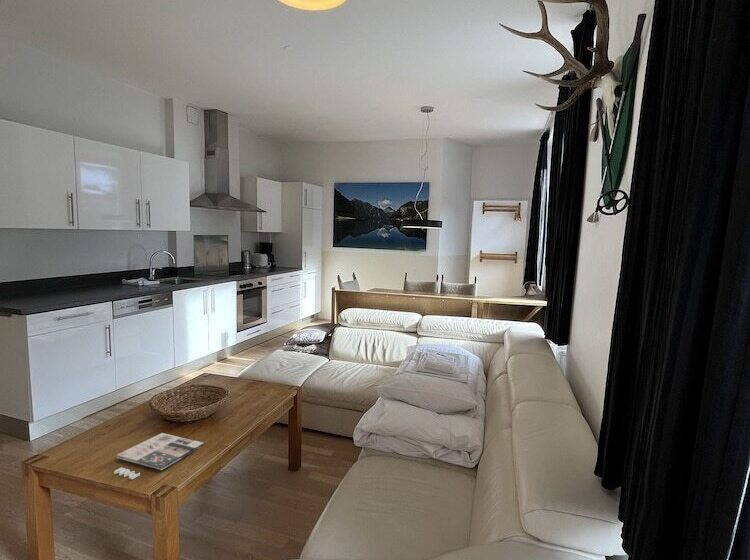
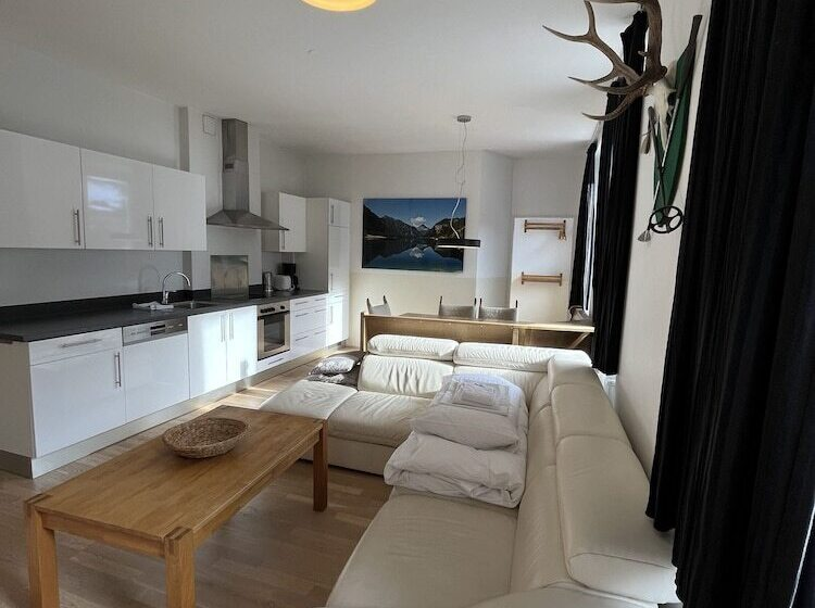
- magazine [113,432,204,480]
